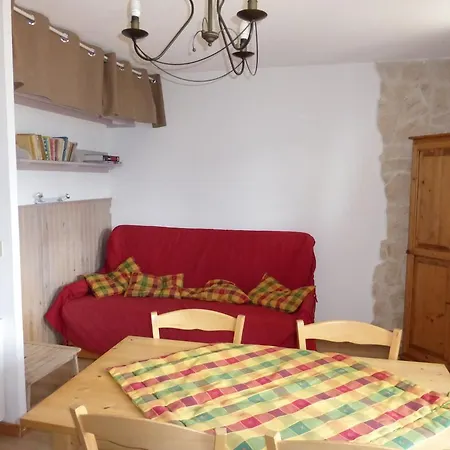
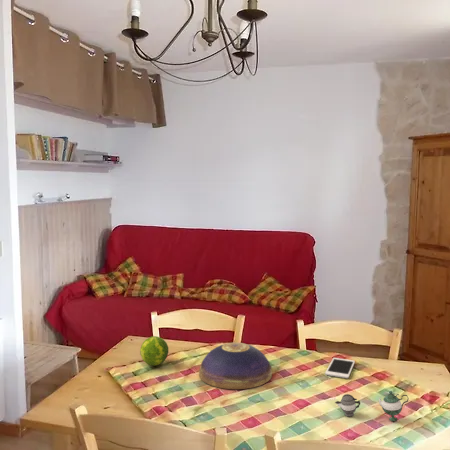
+ teapot [334,390,410,422]
+ decorative bowl [198,342,273,390]
+ cell phone [324,357,356,379]
+ fruit [139,335,169,367]
